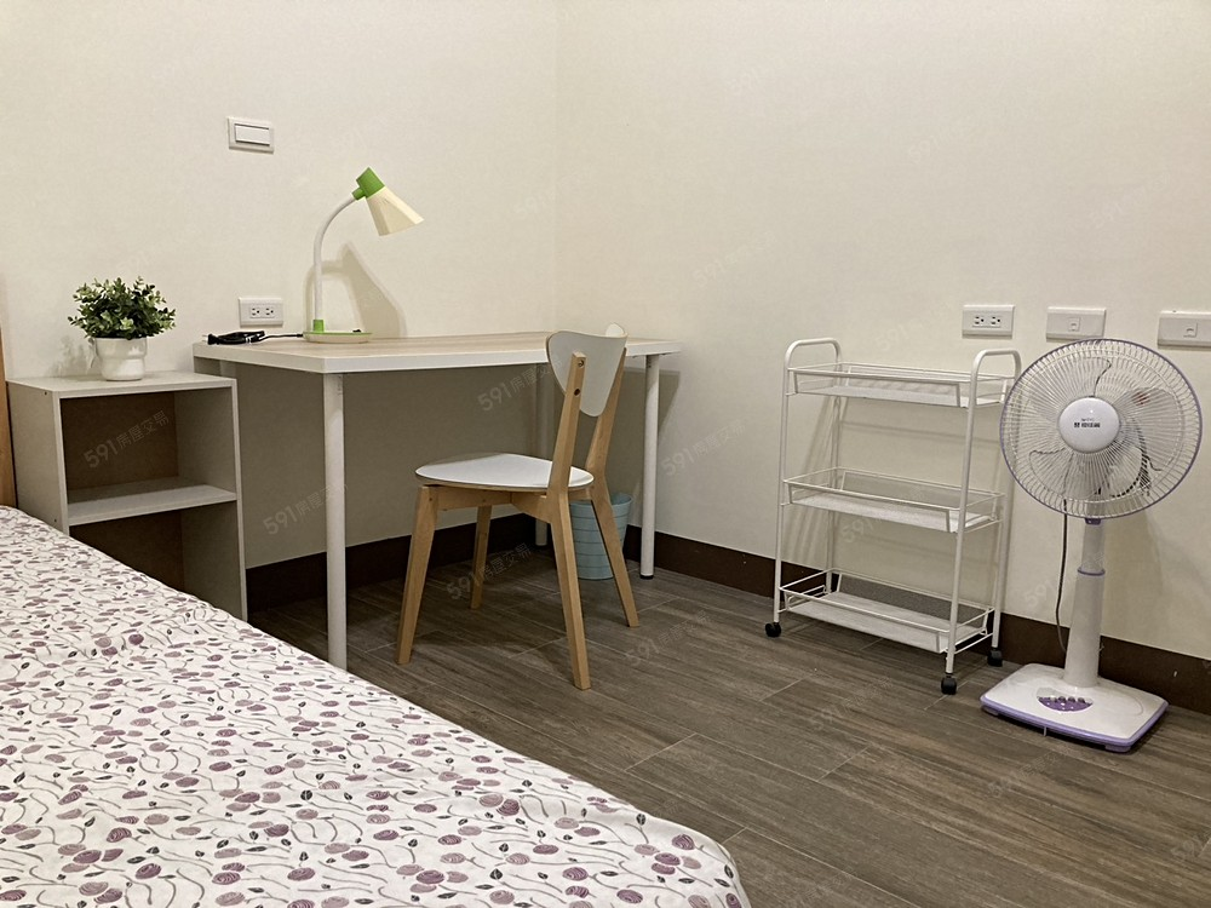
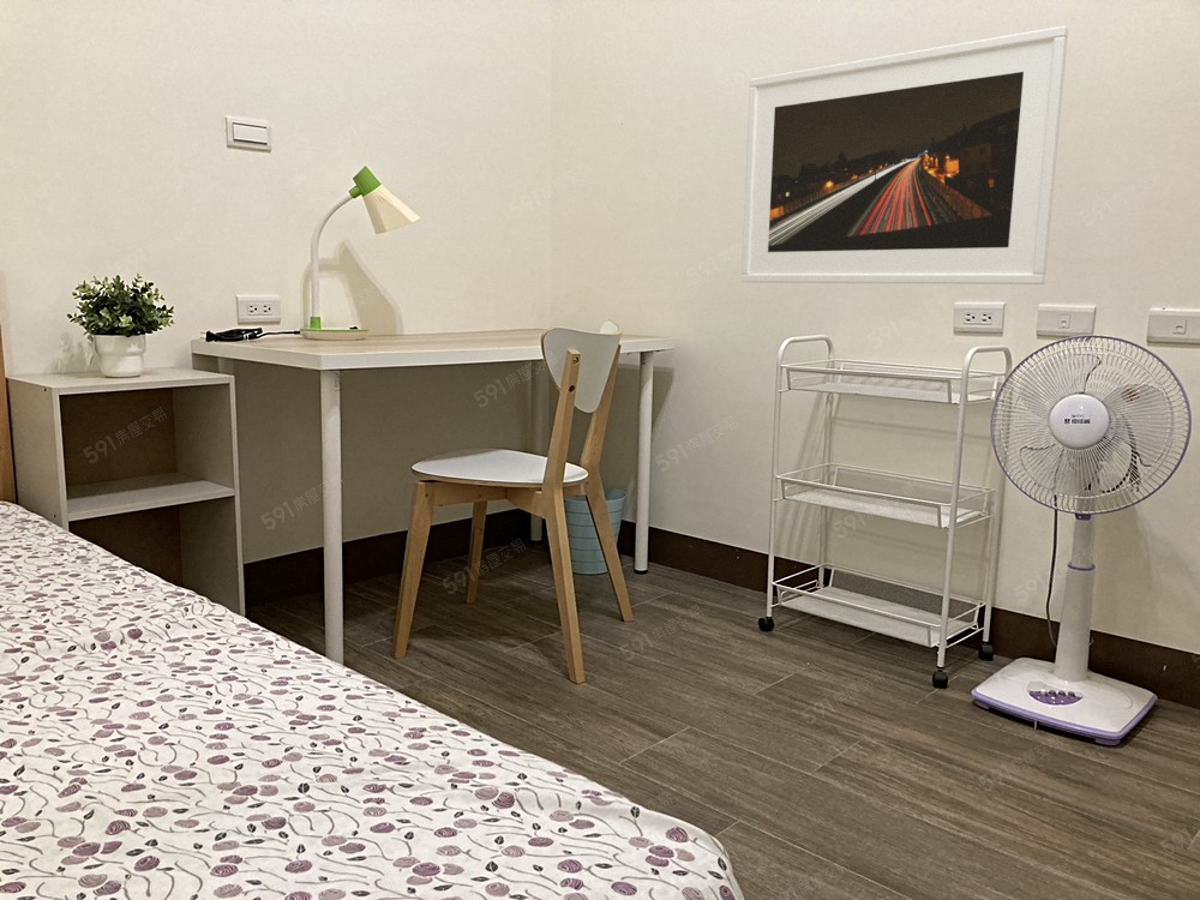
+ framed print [740,25,1069,286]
